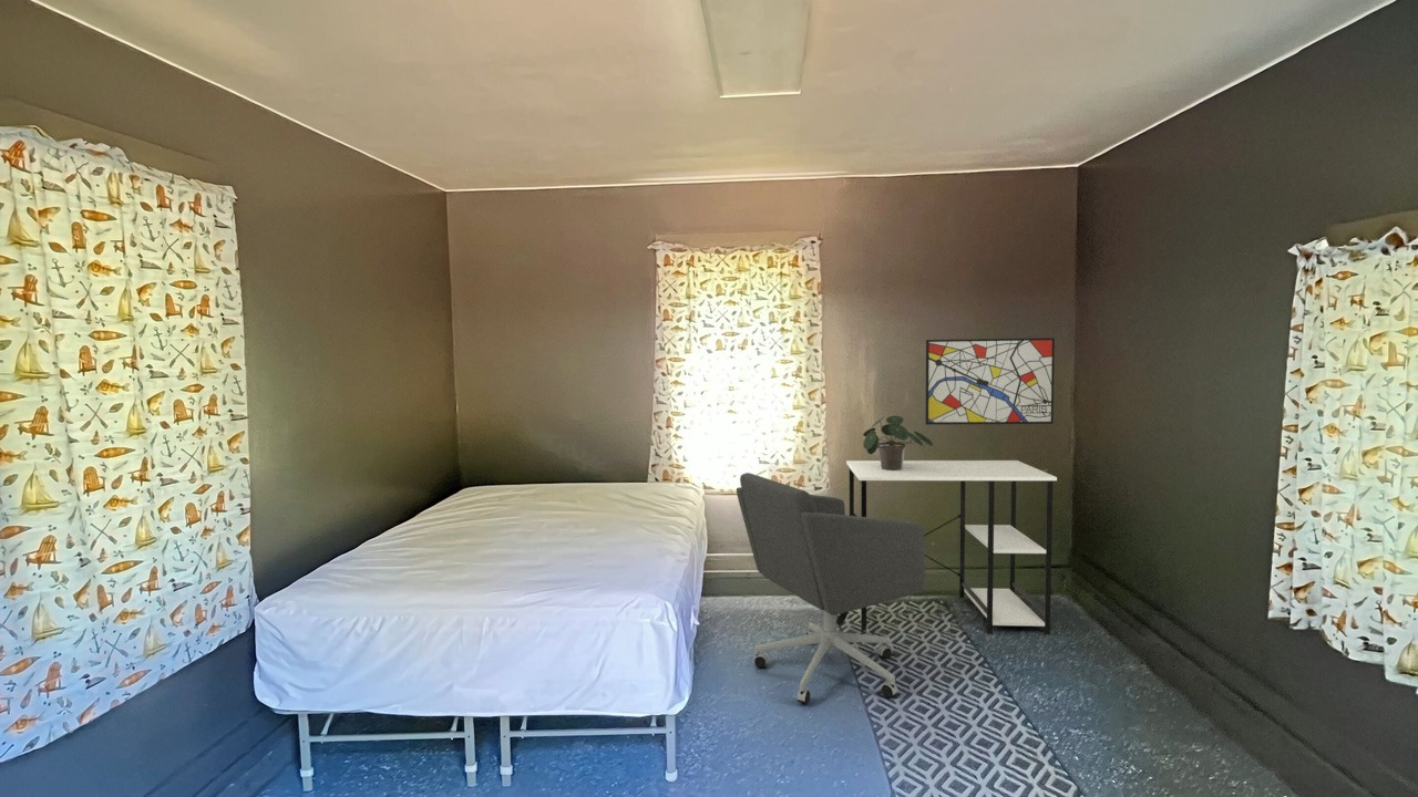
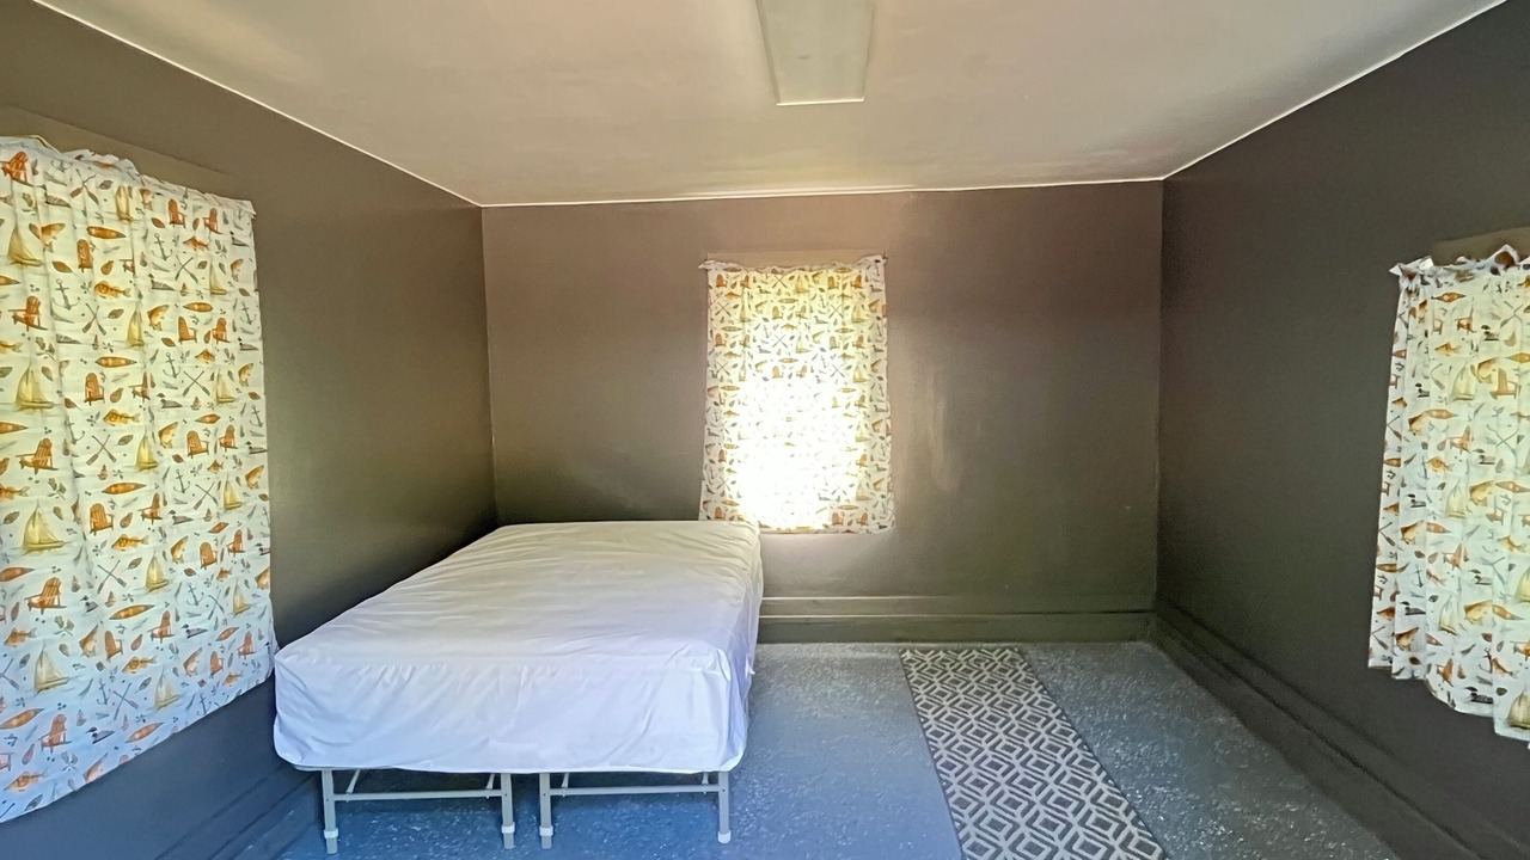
- desk [845,459,1058,635]
- wall art [924,337,1056,426]
- potted plant [862,415,934,470]
- office chair [736,472,926,705]
